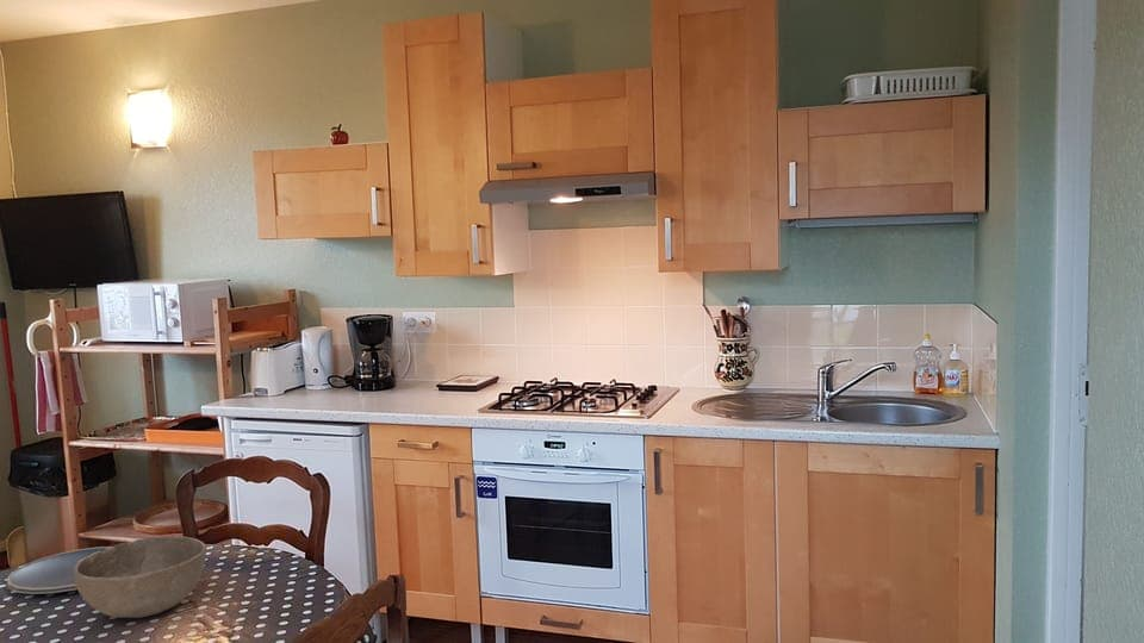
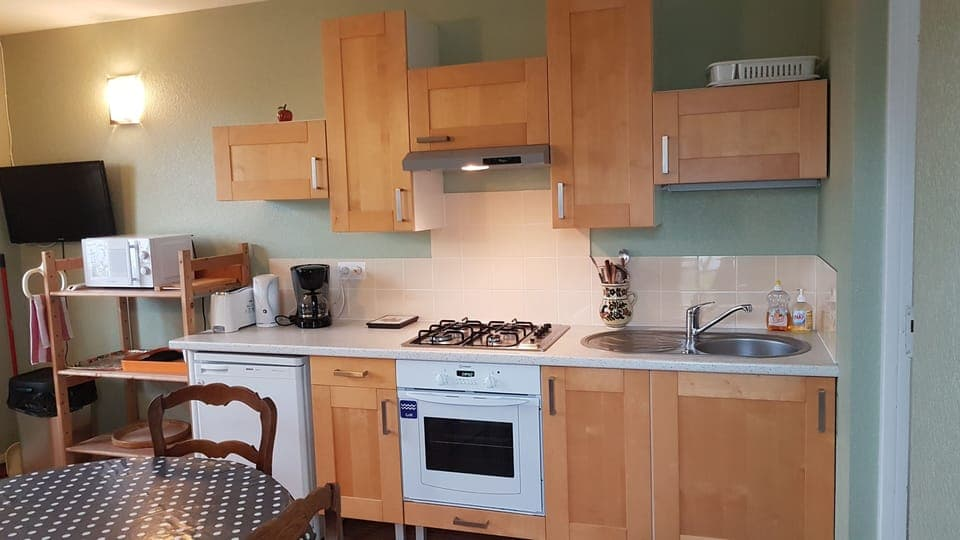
- plate [6,545,112,595]
- bowl [74,536,207,619]
